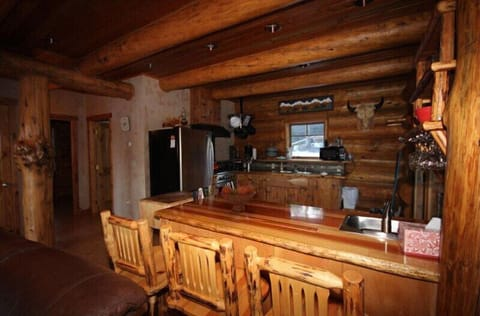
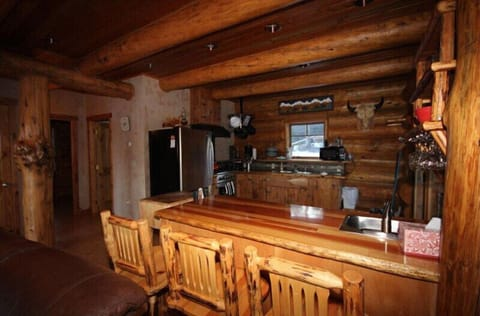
- fruit bowl [220,184,257,213]
